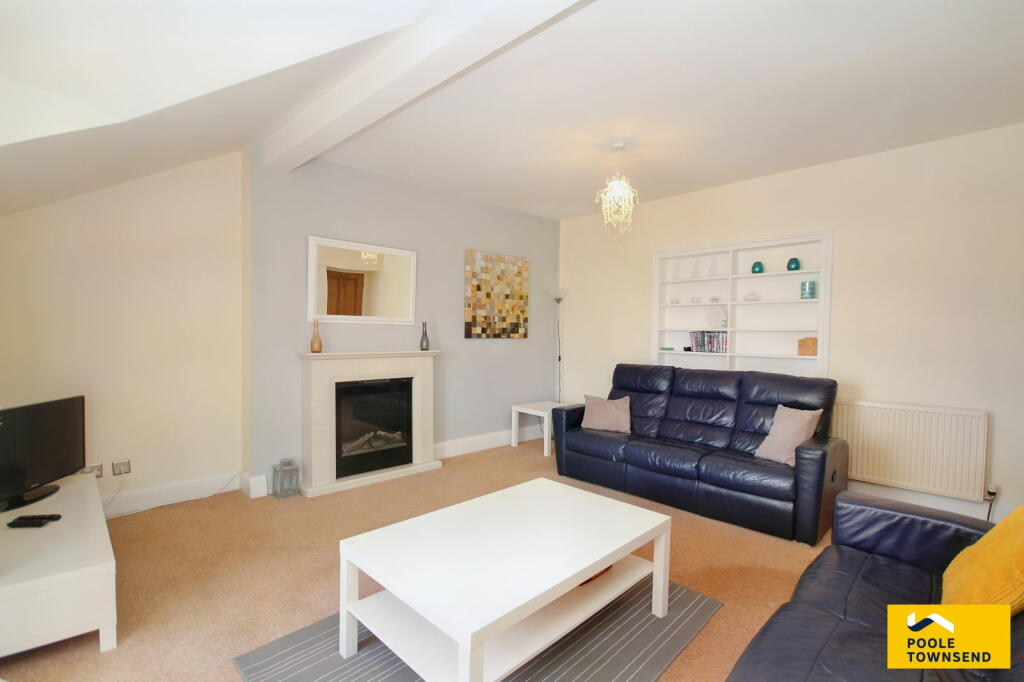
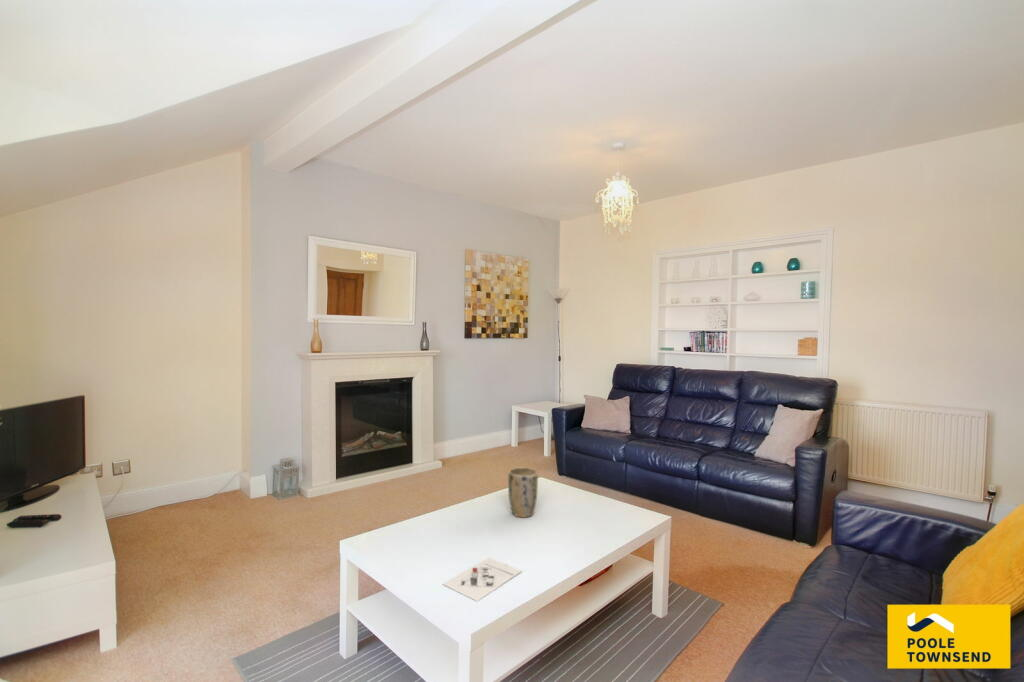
+ architectural model [442,557,523,602]
+ plant pot [507,467,539,518]
